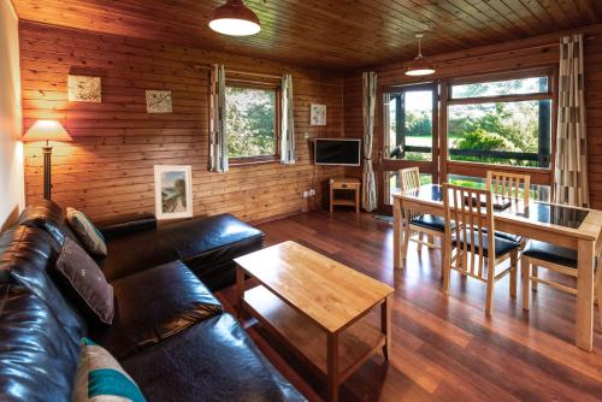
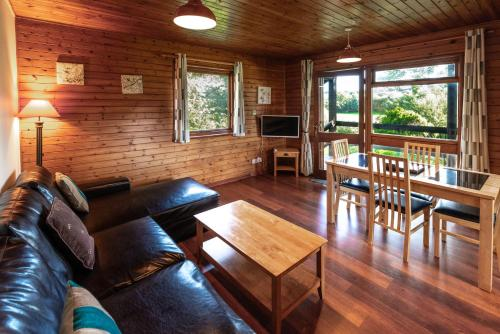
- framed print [152,164,194,221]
